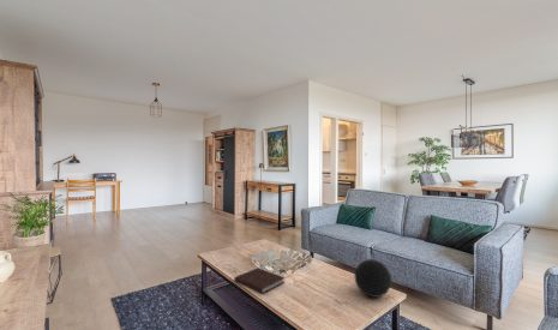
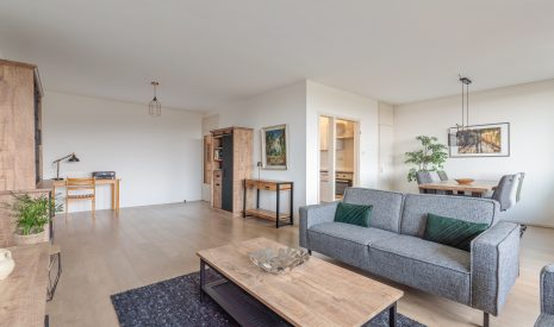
- notebook [233,266,287,295]
- decorative ball [353,258,392,299]
